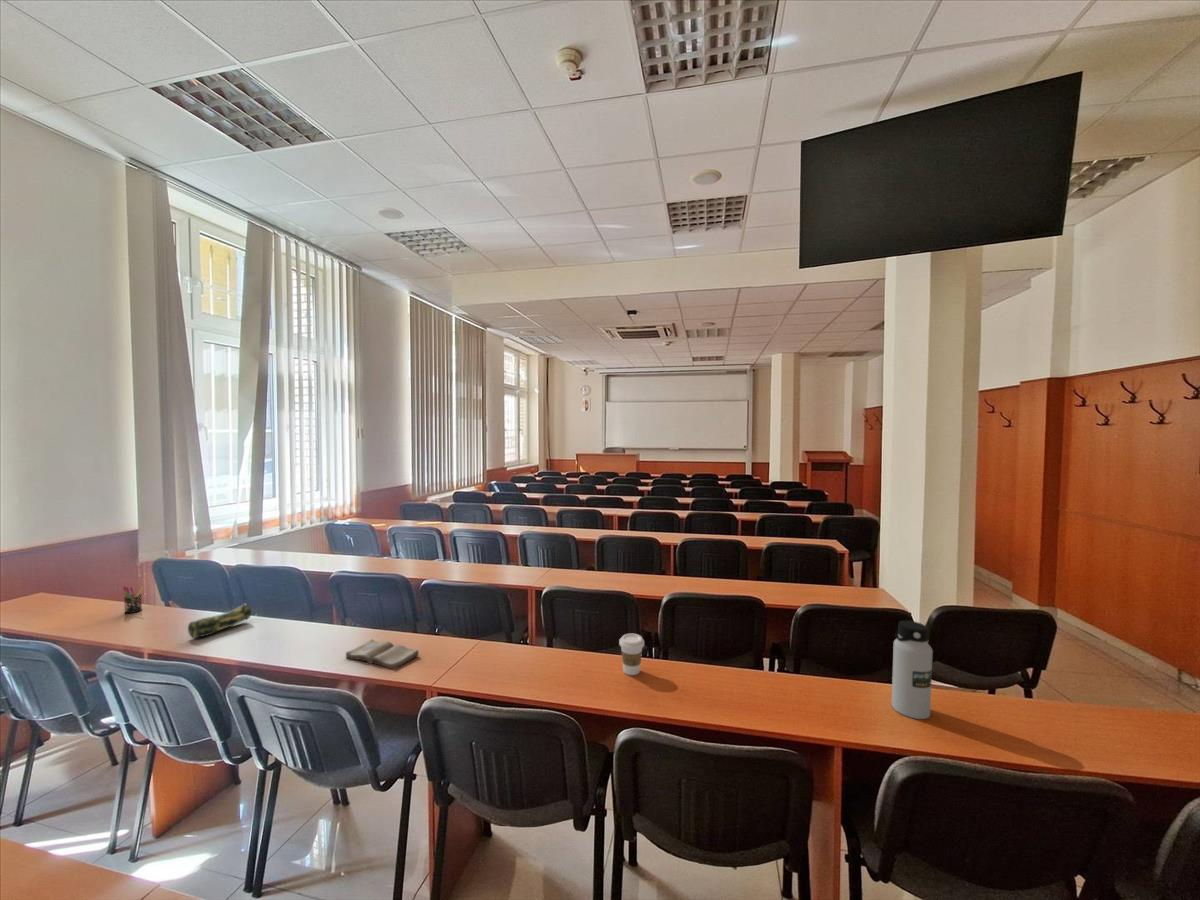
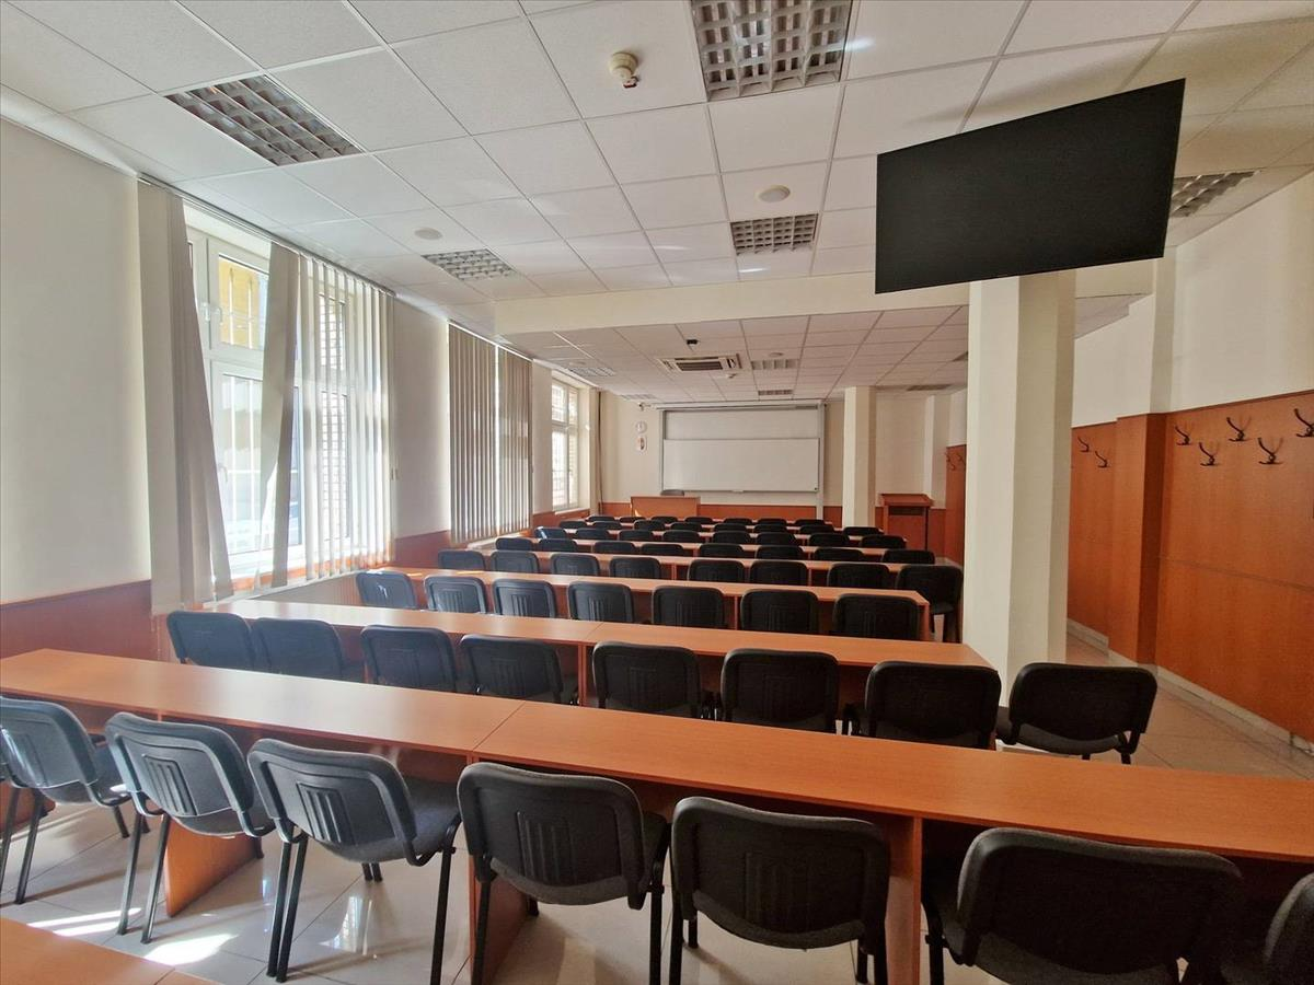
- water bottle [891,620,934,720]
- pen holder [122,585,144,614]
- pencil case [187,602,252,639]
- diary [345,639,420,671]
- coffee cup [618,633,645,676]
